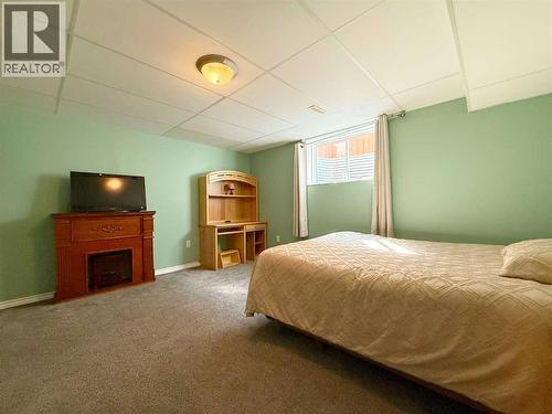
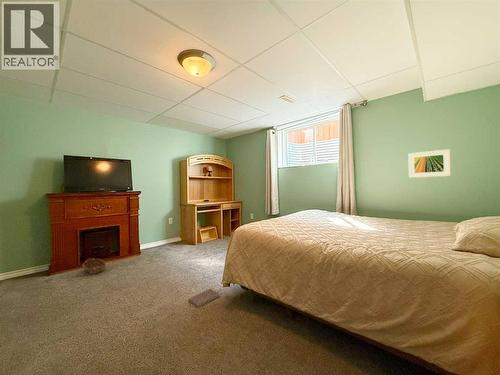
+ book [188,288,220,308]
+ basket [81,257,107,275]
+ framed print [407,148,452,179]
